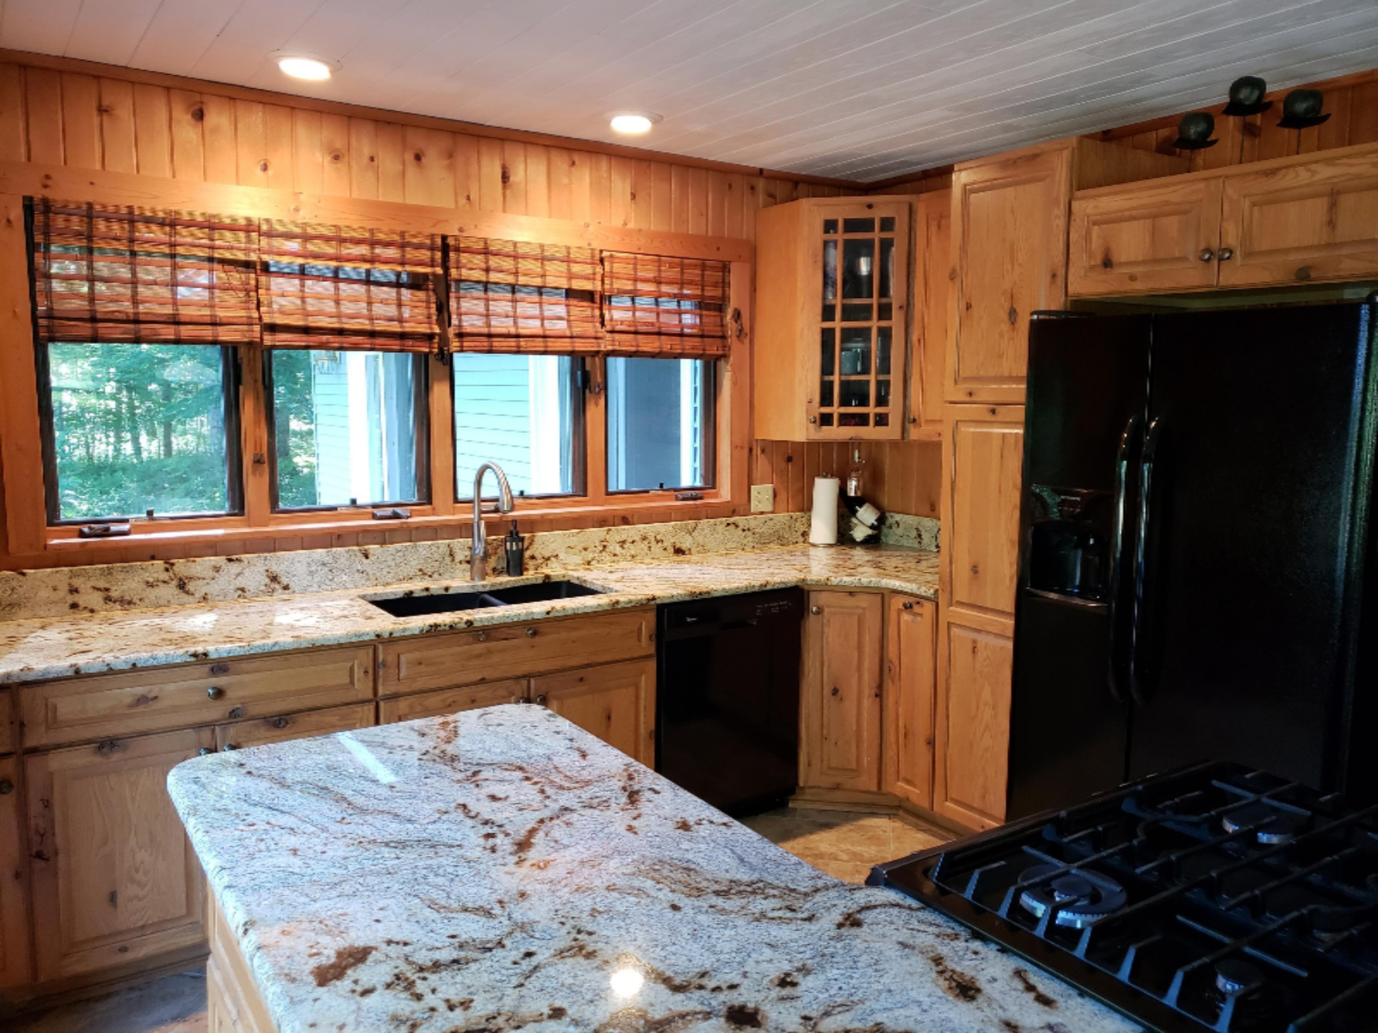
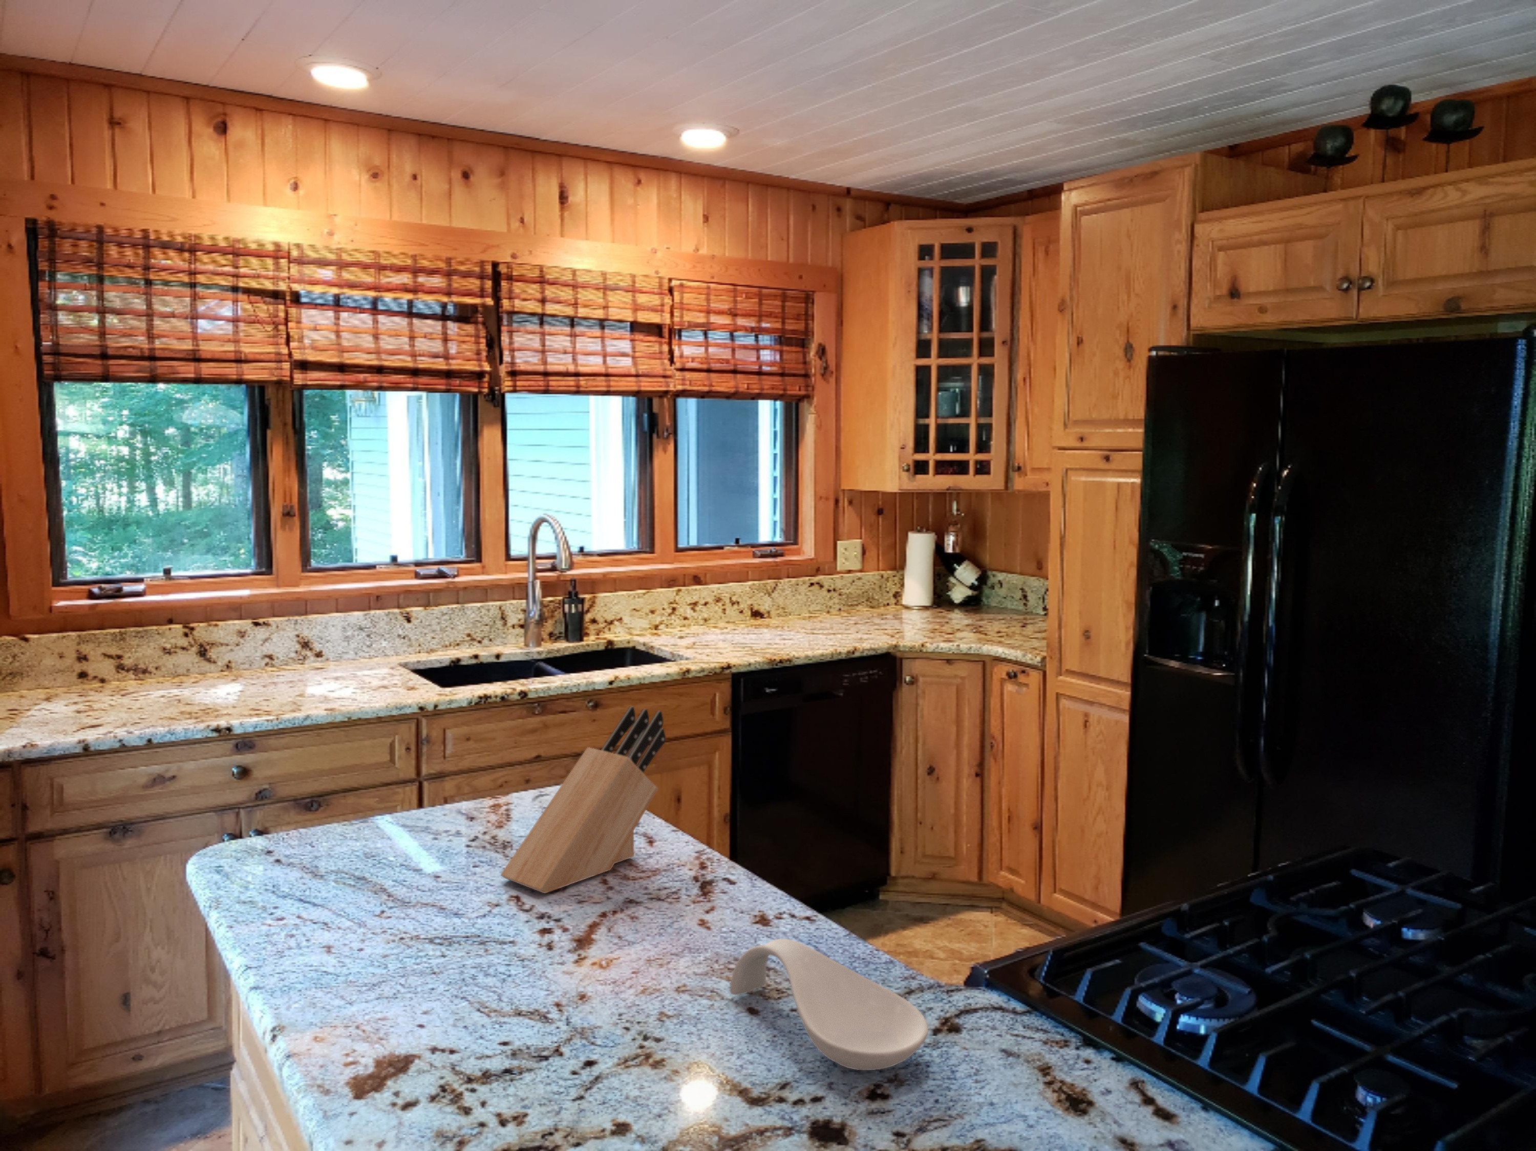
+ spoon rest [729,938,929,1071]
+ knife block [501,706,666,893]
